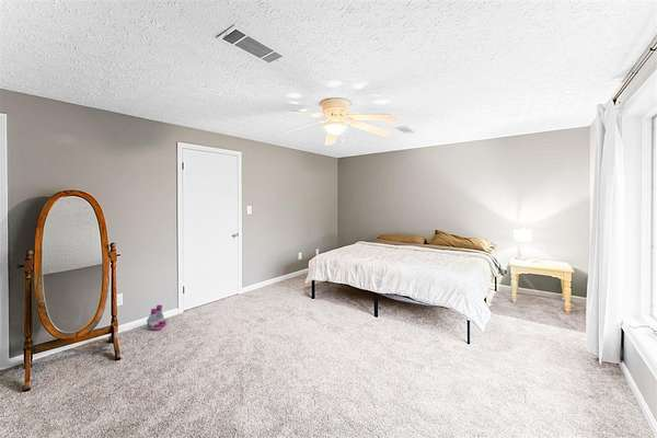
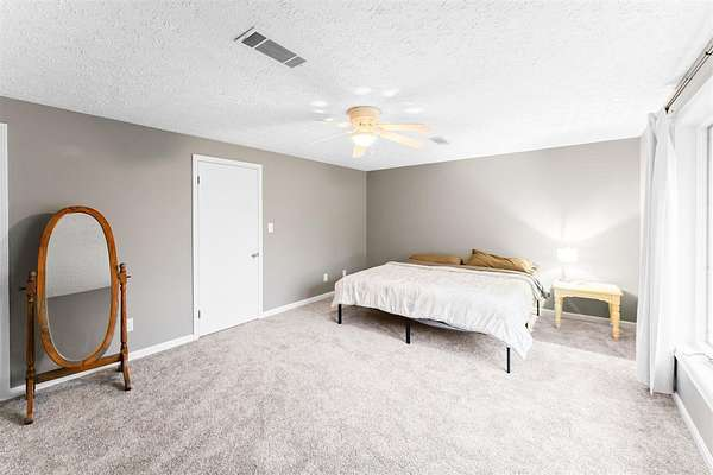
- boots [146,304,166,331]
